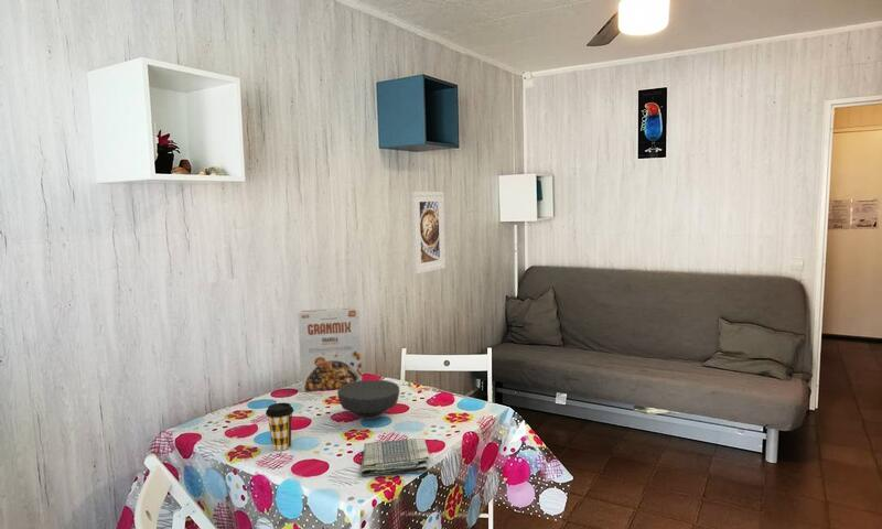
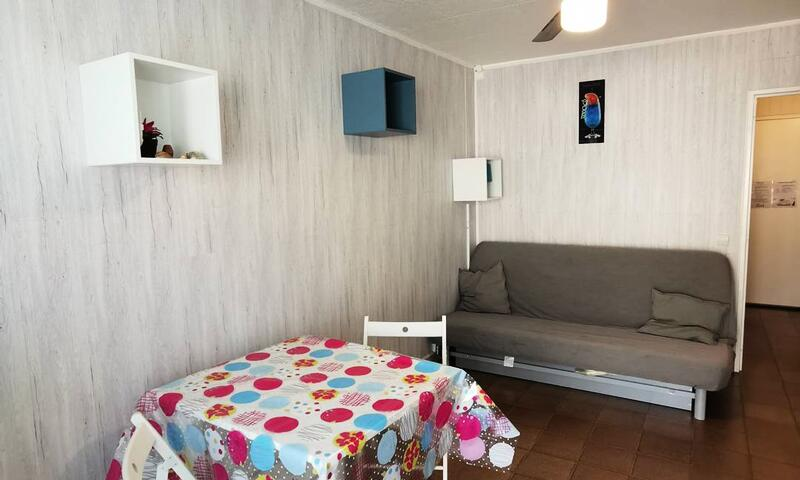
- bowl [336,379,400,420]
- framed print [410,191,447,276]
- dish towel [359,438,431,477]
- cereal box [297,306,363,393]
- coffee cup [265,401,294,452]
